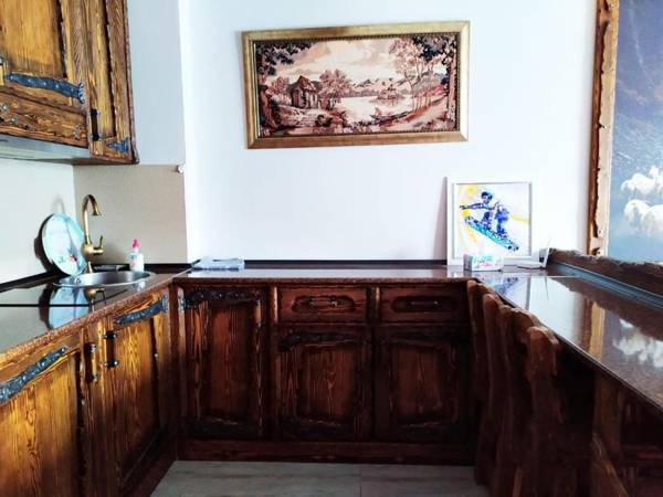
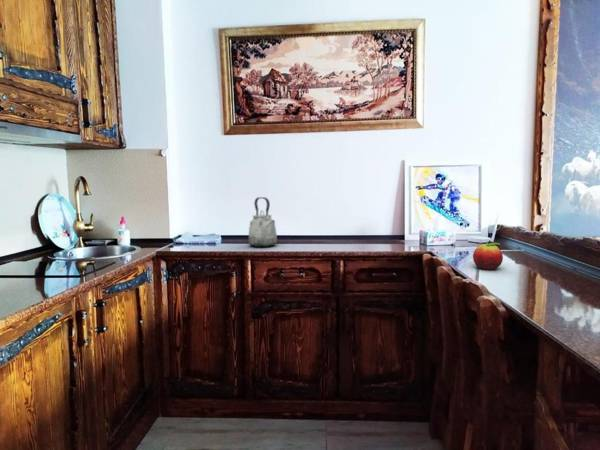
+ kettle [247,196,278,248]
+ fruit [472,242,504,271]
